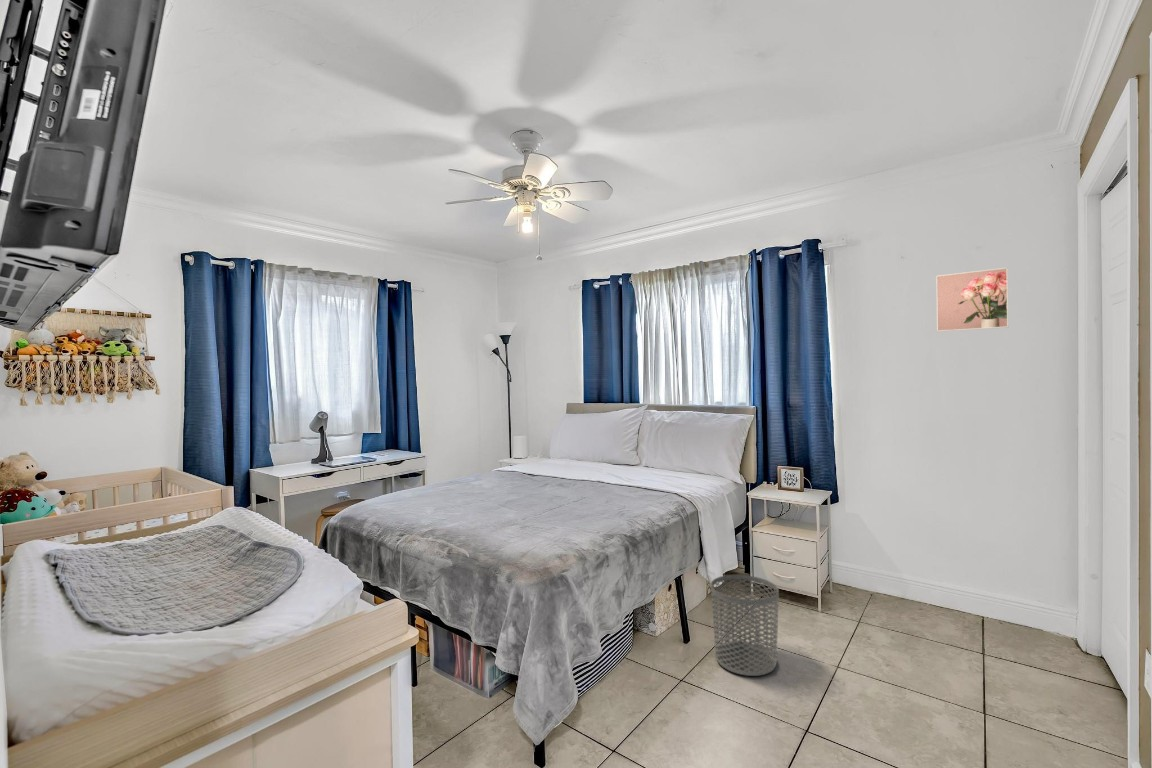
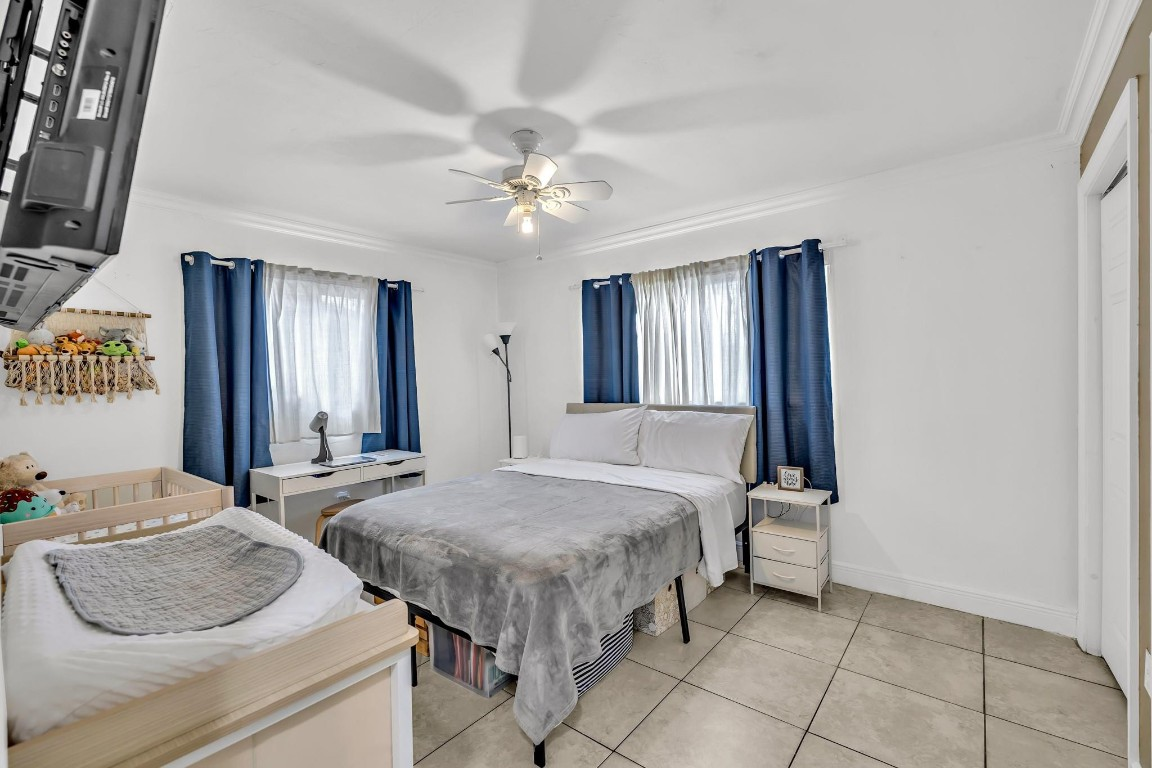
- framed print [935,267,1009,333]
- waste bin [710,574,780,677]
